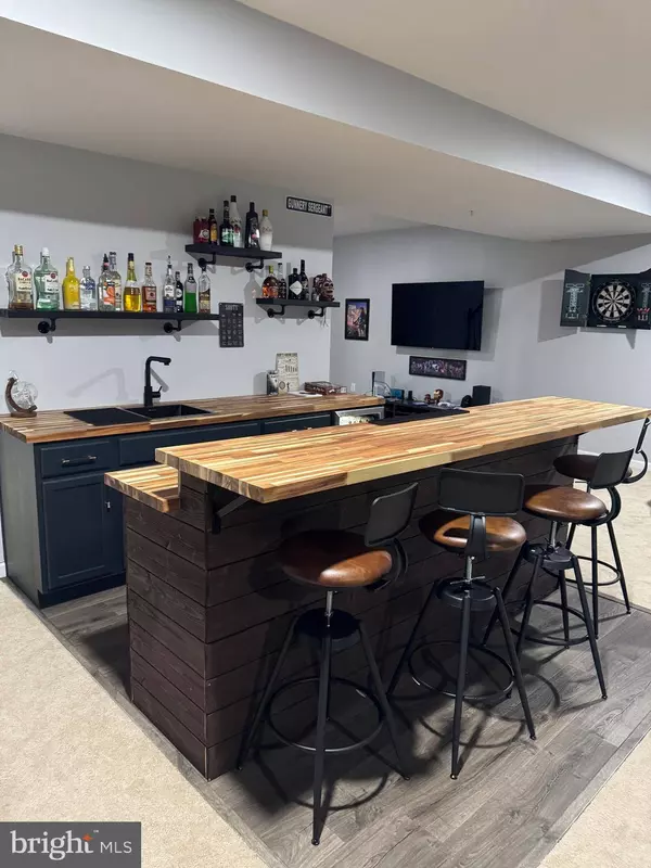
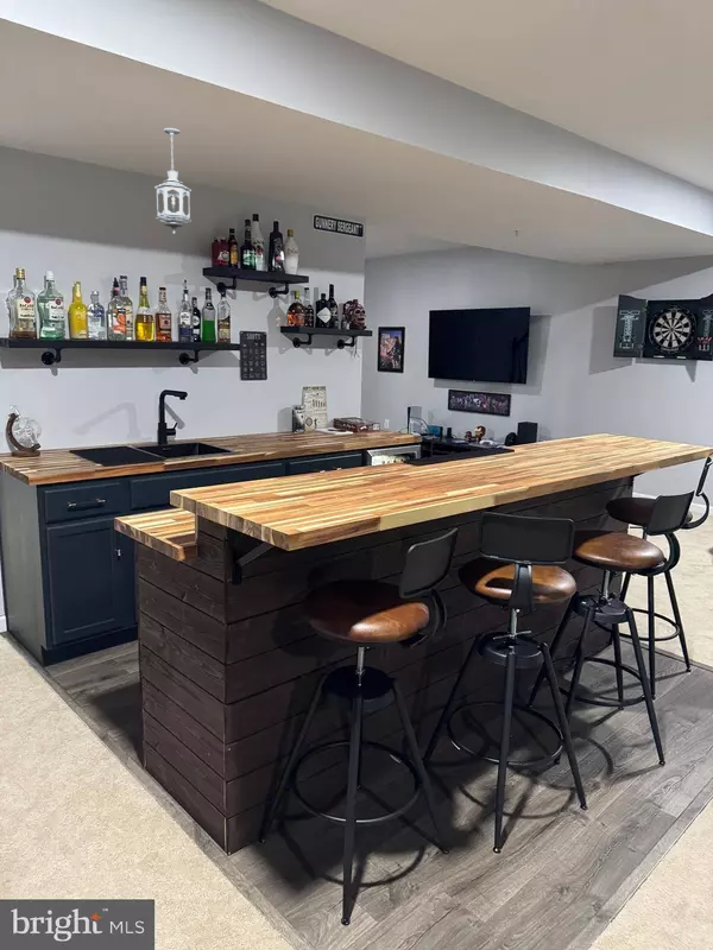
+ hanging lantern [153,127,193,235]
